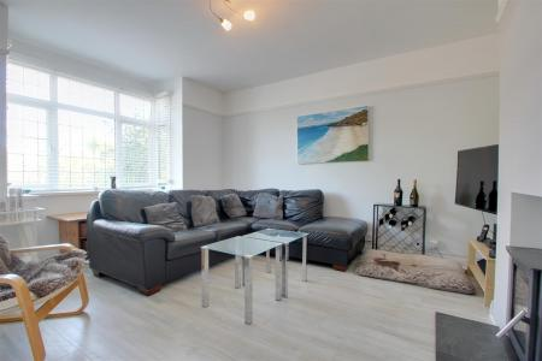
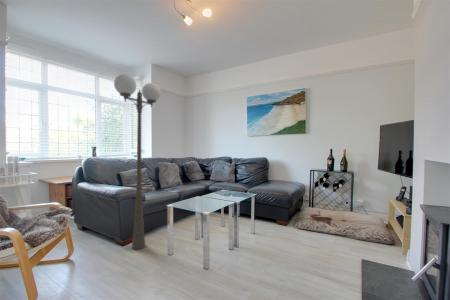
+ floor lamp [113,73,162,251]
